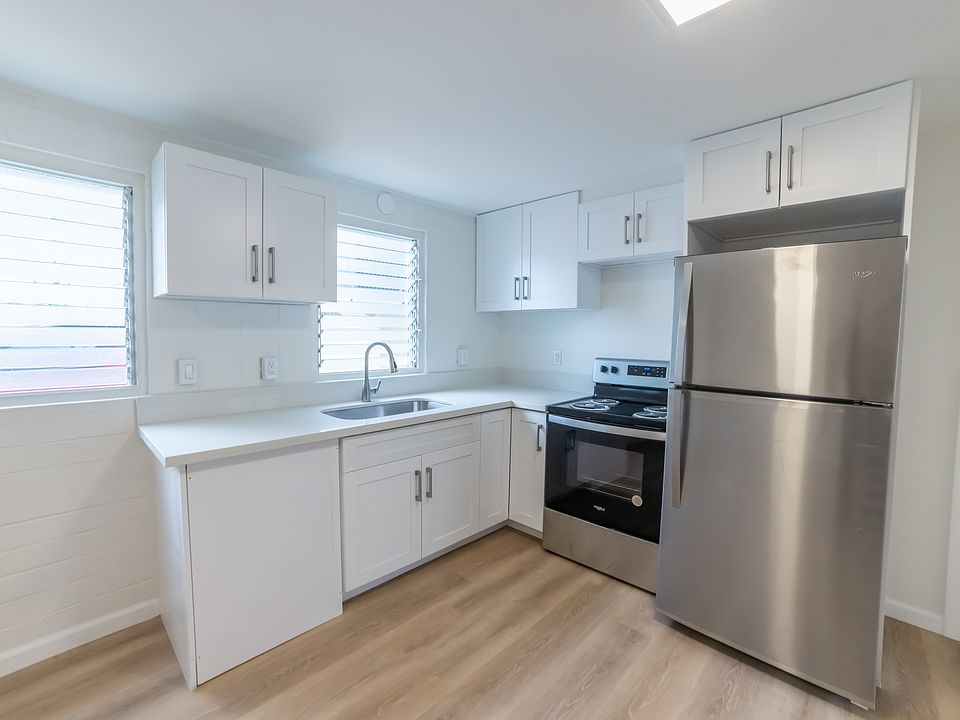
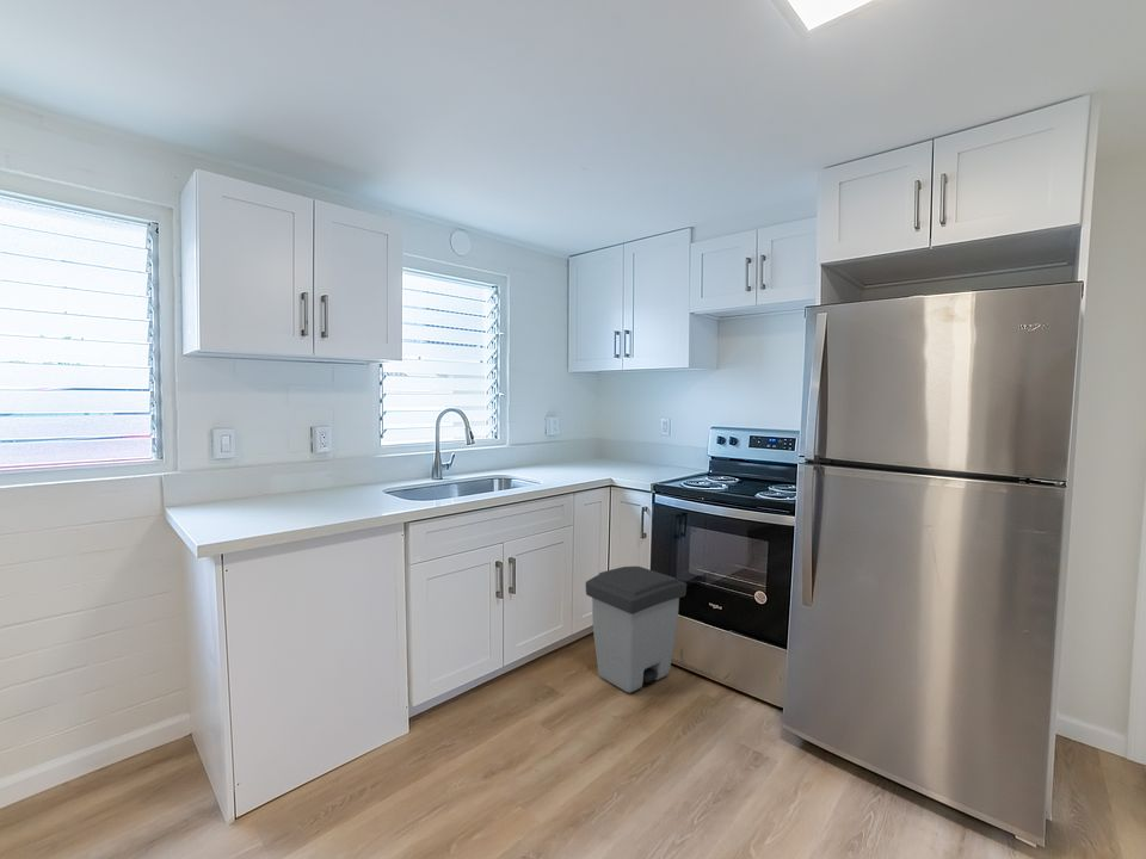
+ trash can [585,566,688,694]
